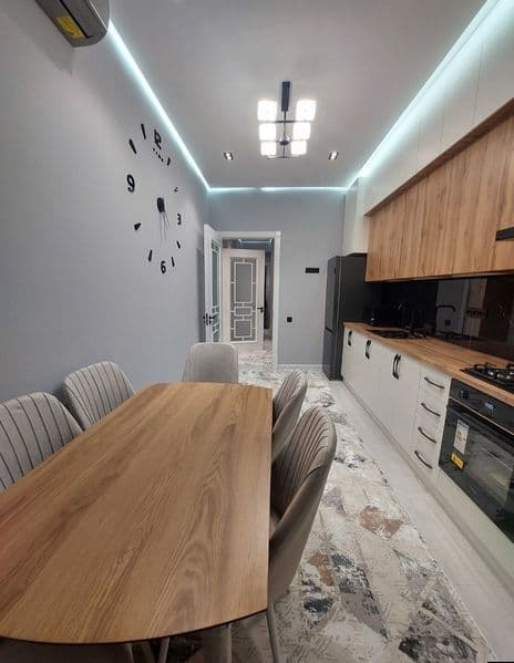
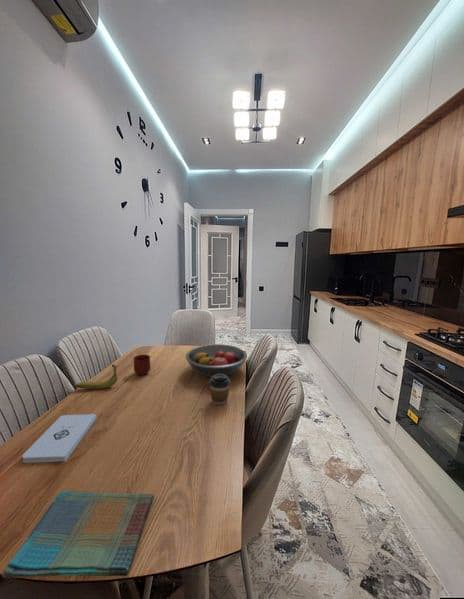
+ fruit bowl [185,343,248,378]
+ mug [132,354,151,376]
+ dish towel [1,489,155,579]
+ notepad [21,413,98,464]
+ banana [73,363,118,390]
+ coffee cup [208,374,231,406]
